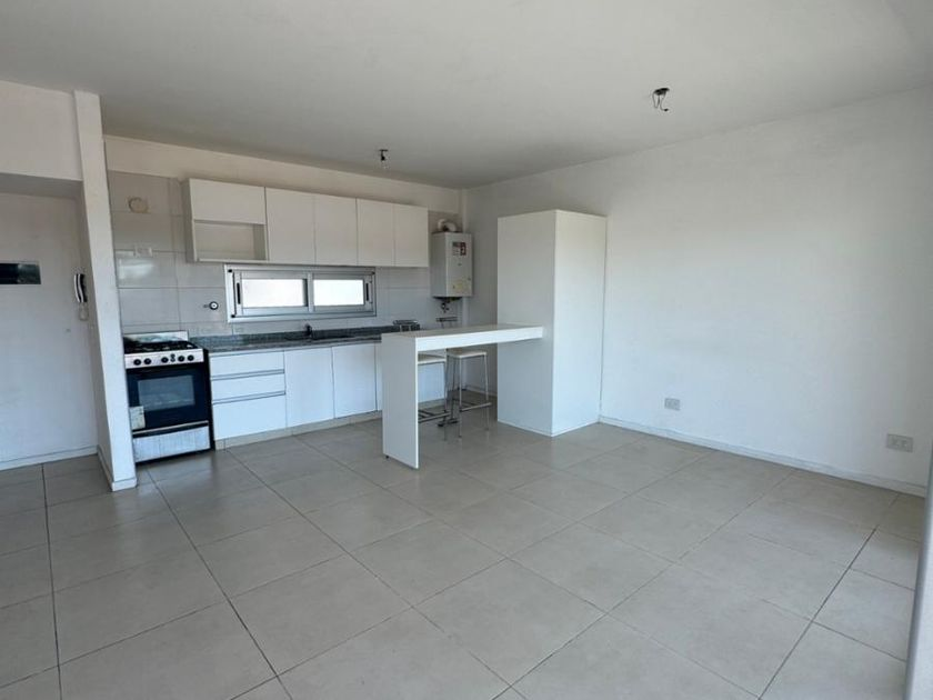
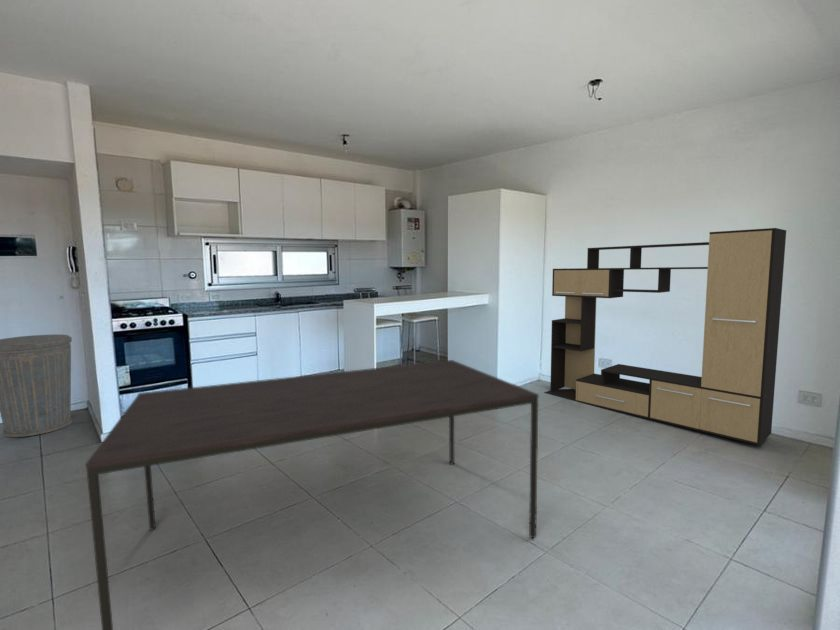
+ trash can [0,334,73,438]
+ dining table [85,359,540,630]
+ media console [543,227,787,446]
